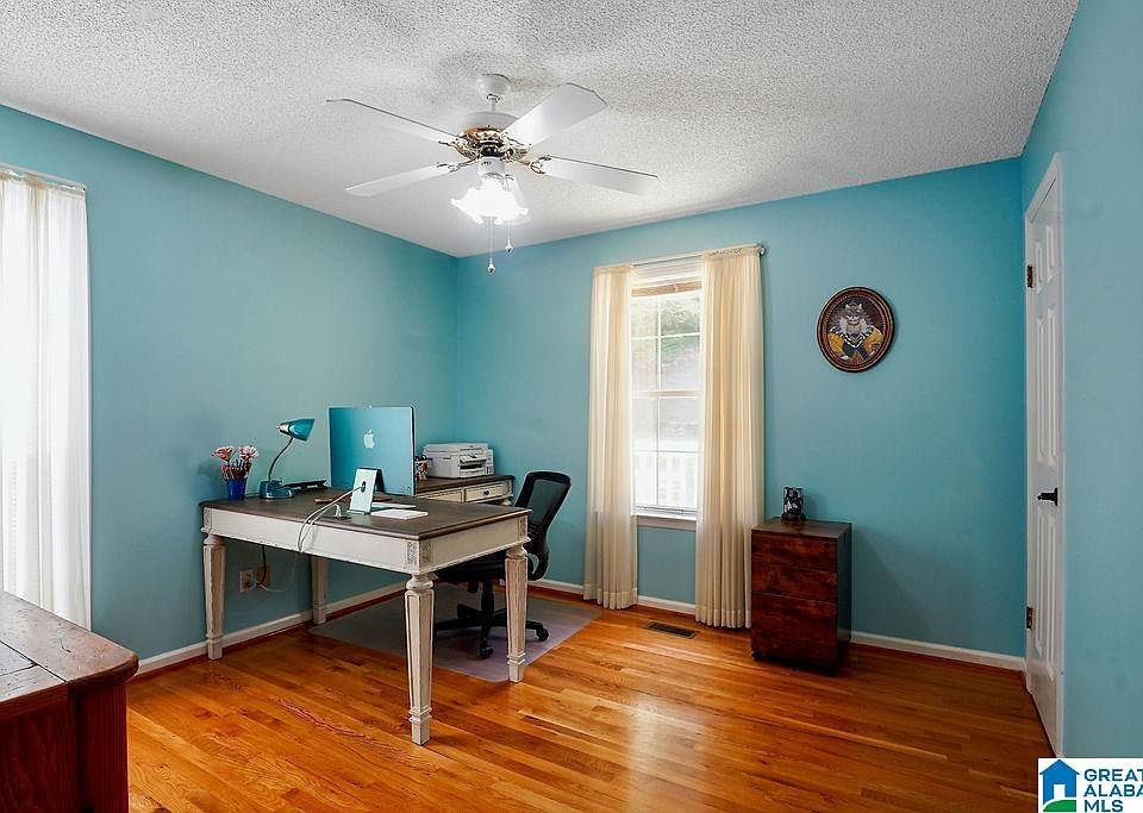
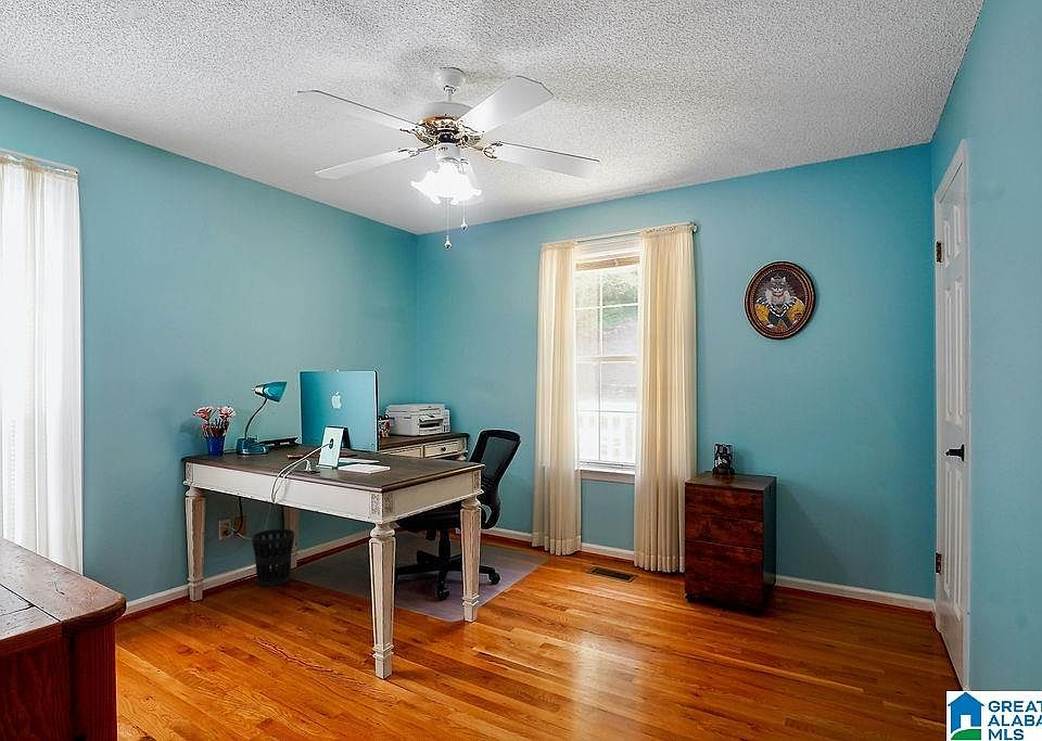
+ wastebasket [251,528,295,587]
